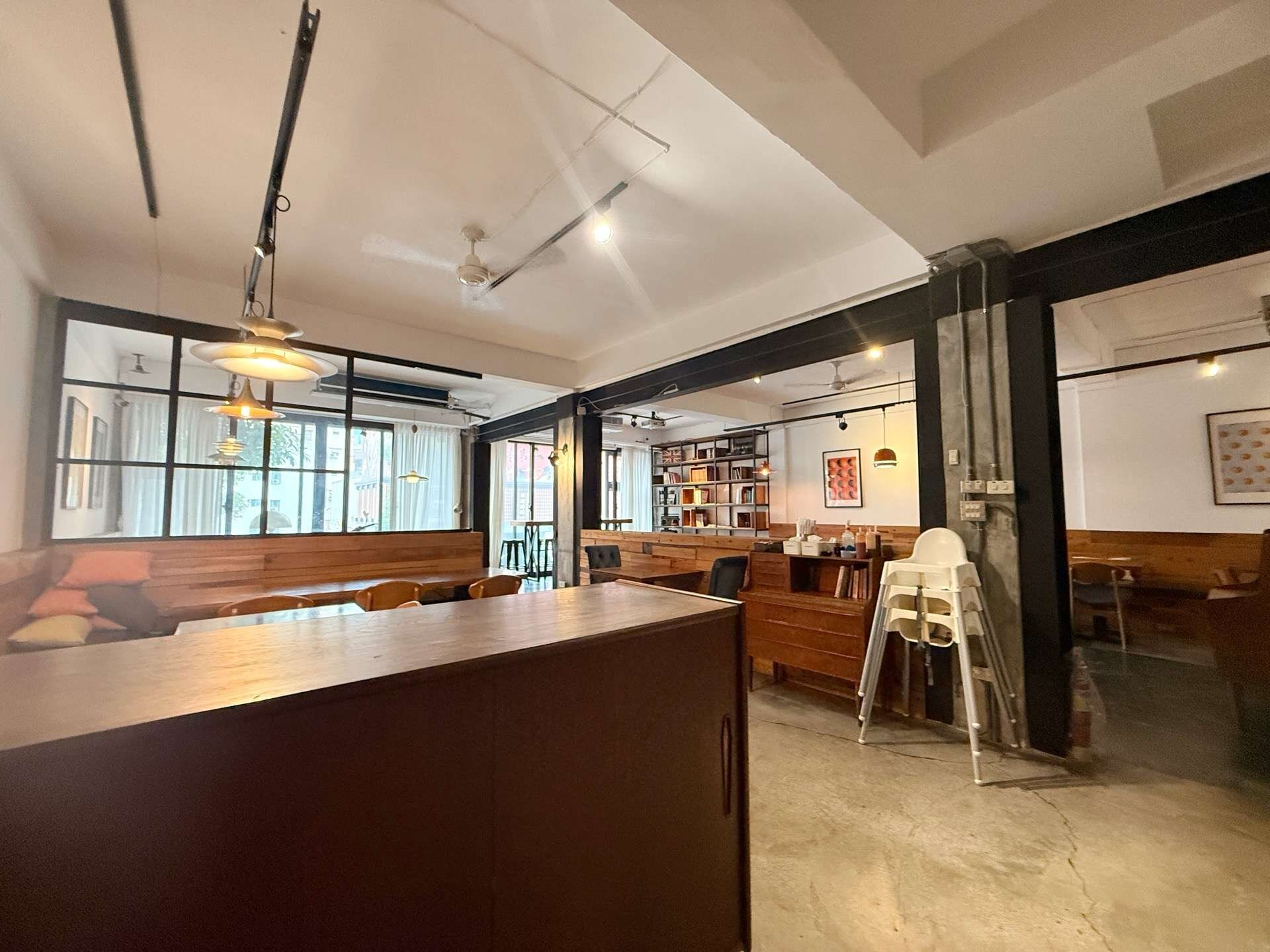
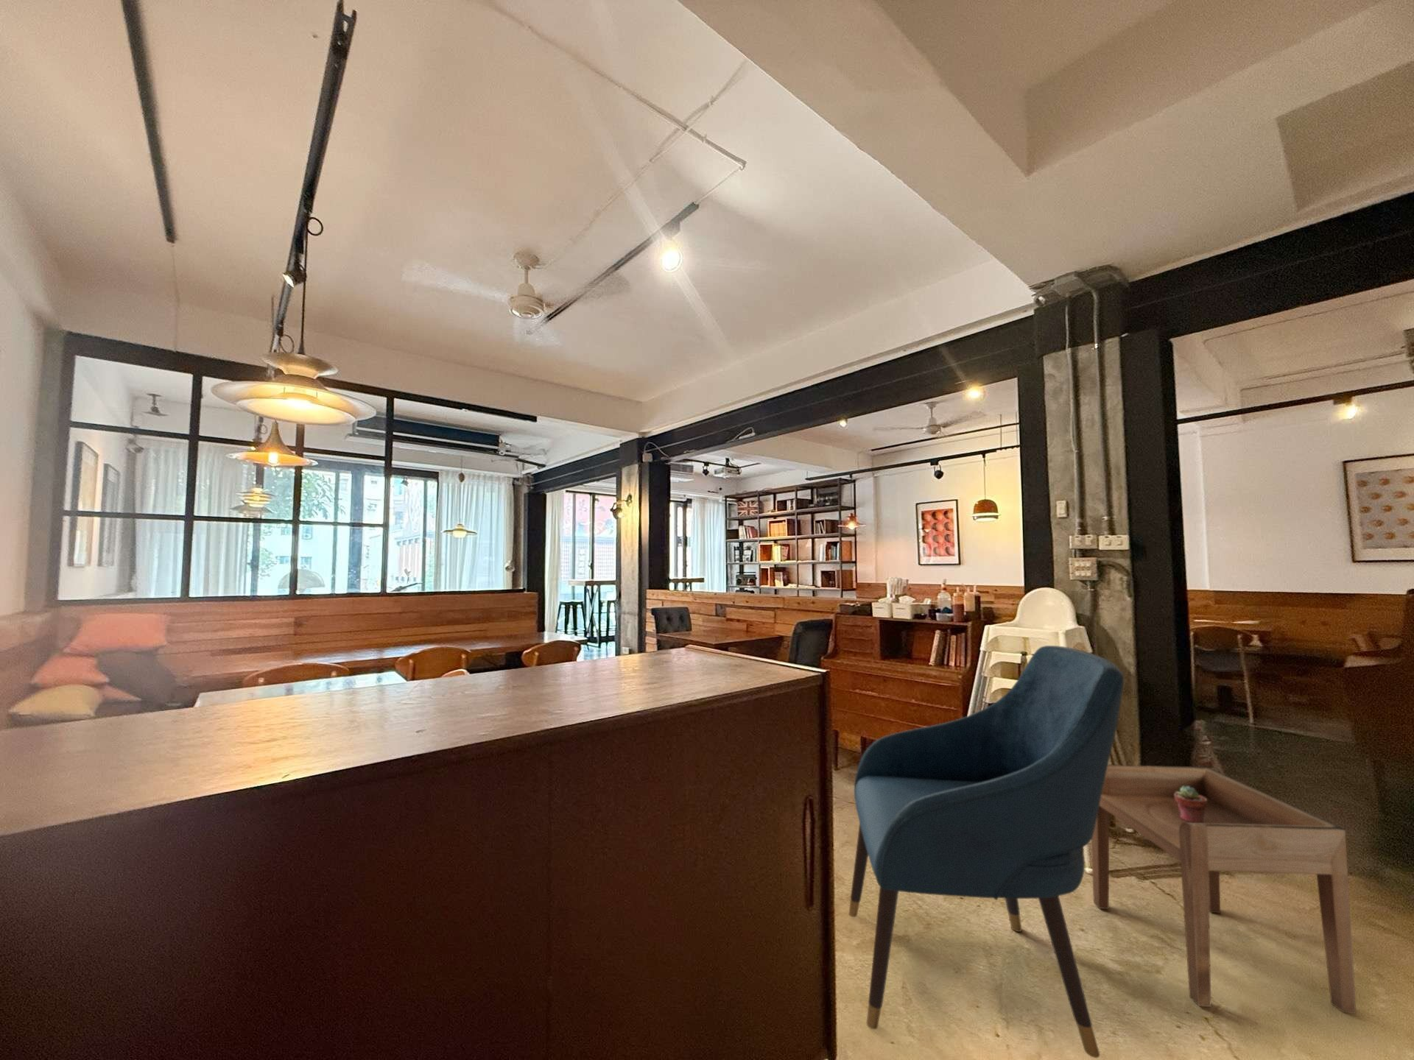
+ potted succulent [1175,786,1208,823]
+ chair [847,645,1125,1059]
+ side table [1091,764,1357,1014]
